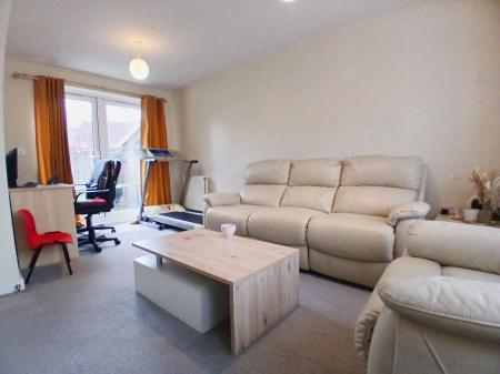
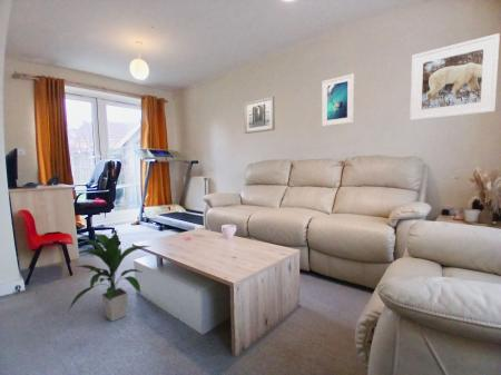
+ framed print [409,32,501,121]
+ wall art [243,96,276,135]
+ indoor plant [67,229,151,323]
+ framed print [321,72,355,127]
